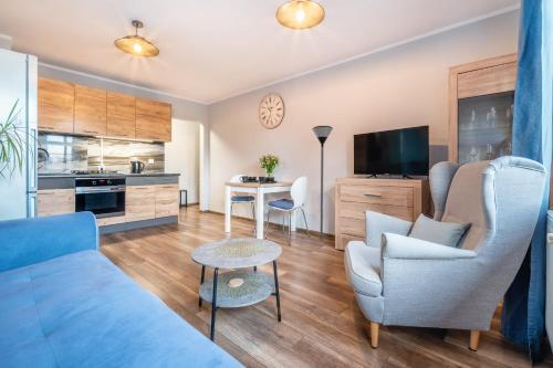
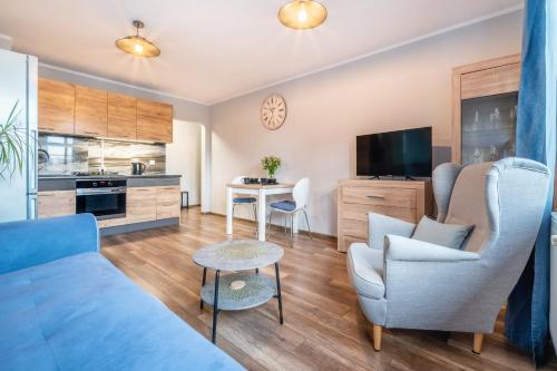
- floor lamp [312,125,334,241]
